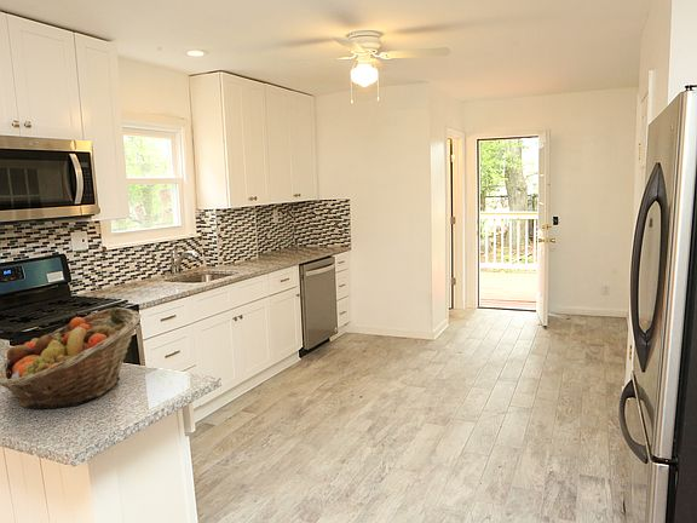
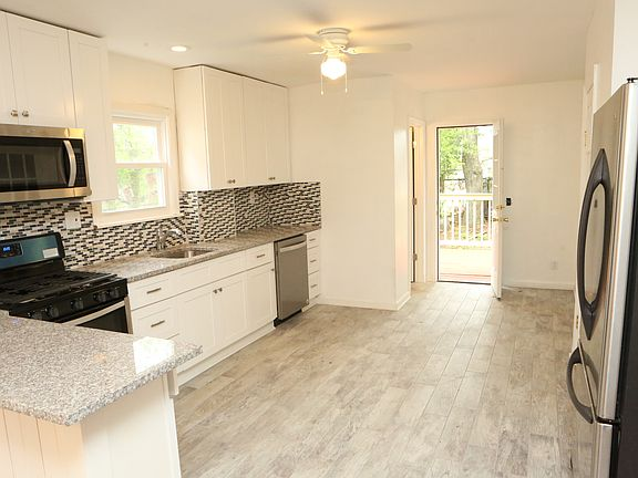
- fruit basket [0,306,143,409]
